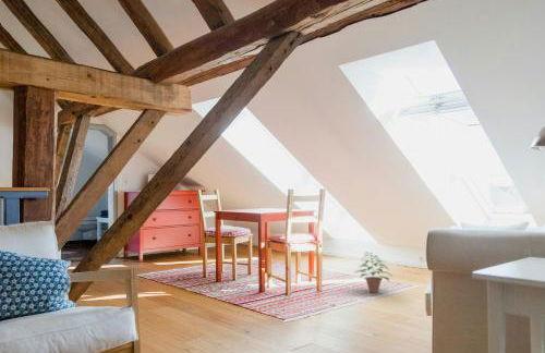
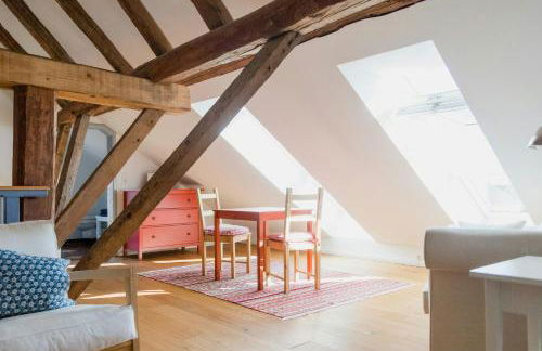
- potted plant [353,252,395,294]
